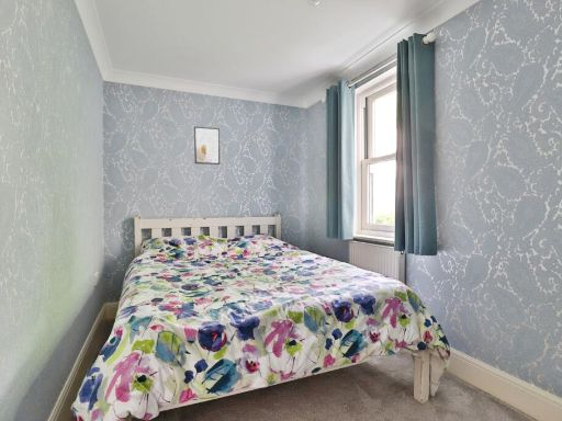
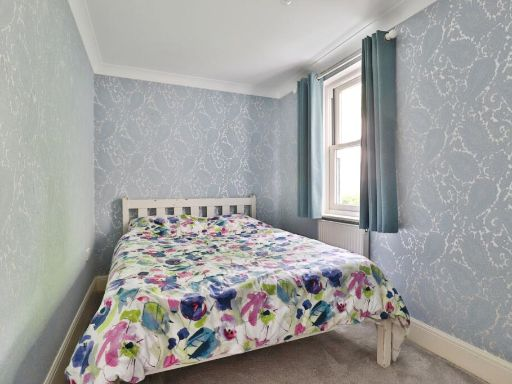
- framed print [193,125,221,166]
